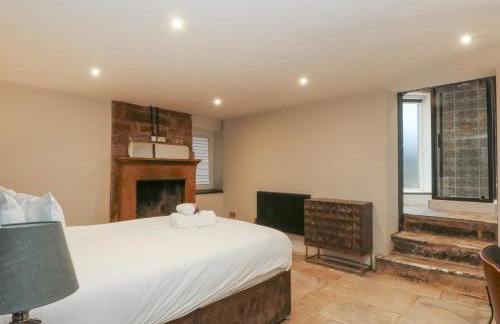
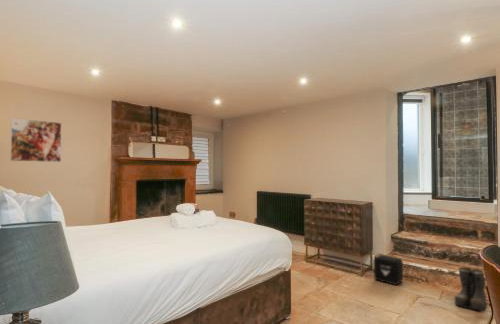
+ boots [454,266,488,312]
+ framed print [9,117,62,163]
+ air purifier [373,254,404,286]
